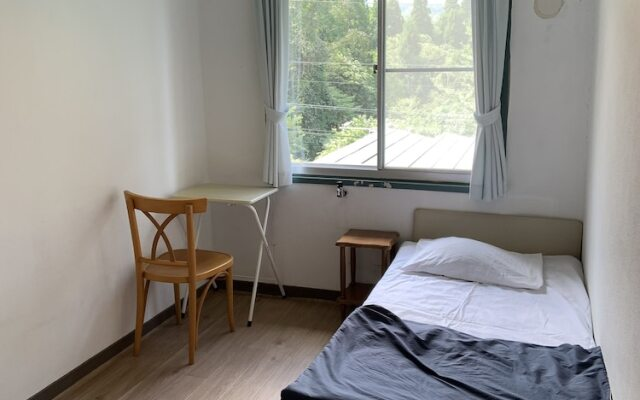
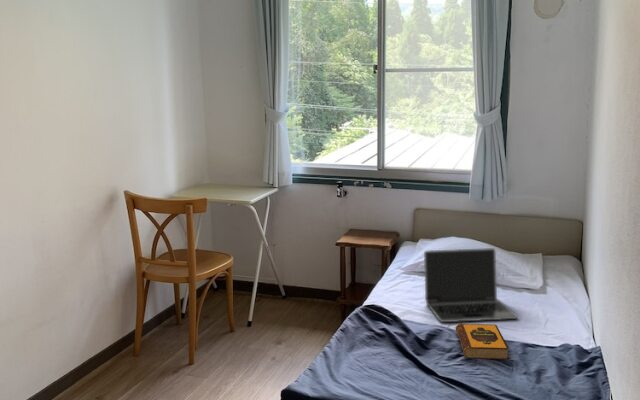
+ laptop [423,247,519,323]
+ hardback book [455,323,510,360]
